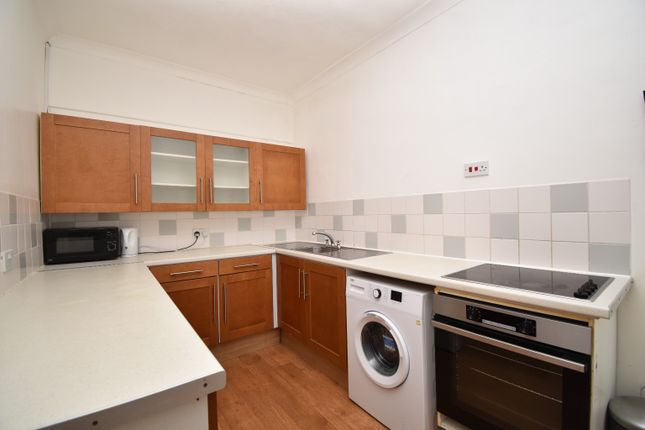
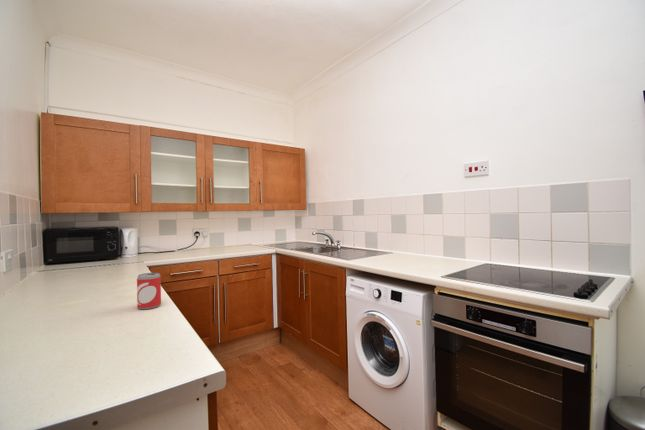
+ beer can [136,272,162,310]
